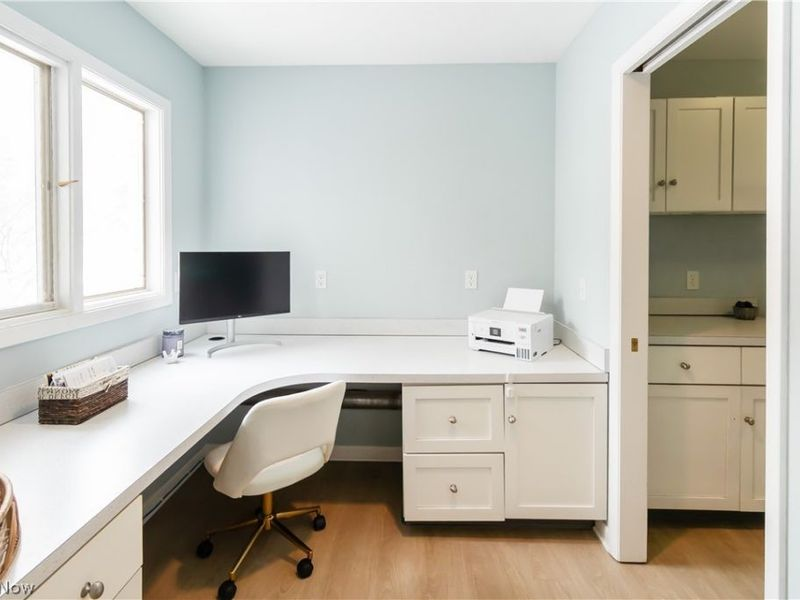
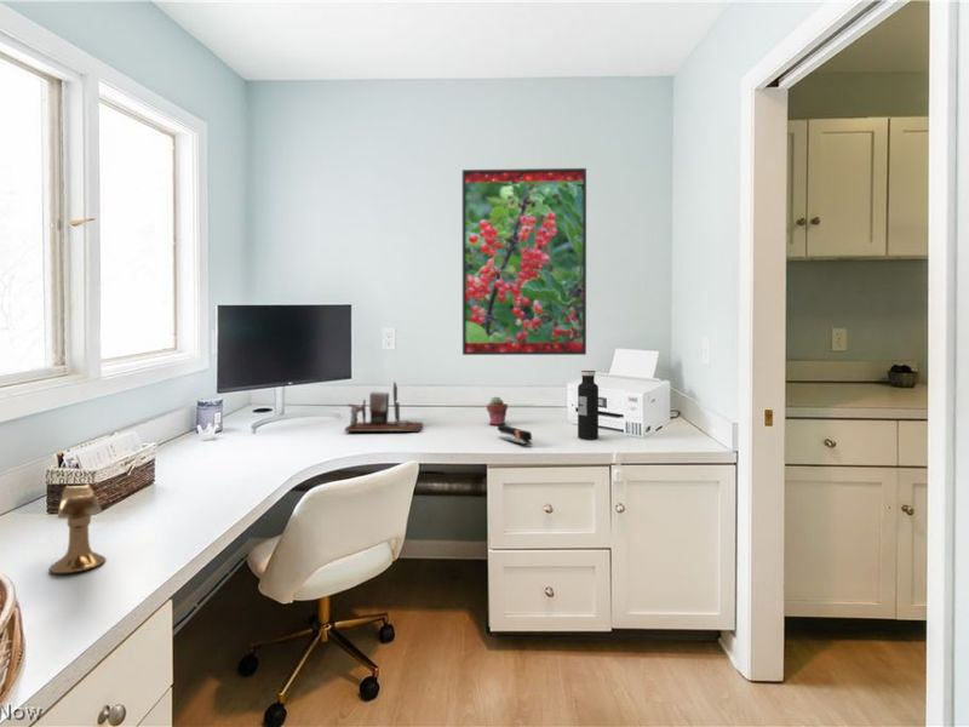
+ desk organizer [343,380,424,433]
+ water bottle [577,370,600,440]
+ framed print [461,167,587,356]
+ potted succulent [486,395,509,427]
+ spoon rest [47,483,107,574]
+ stapler [497,424,533,446]
